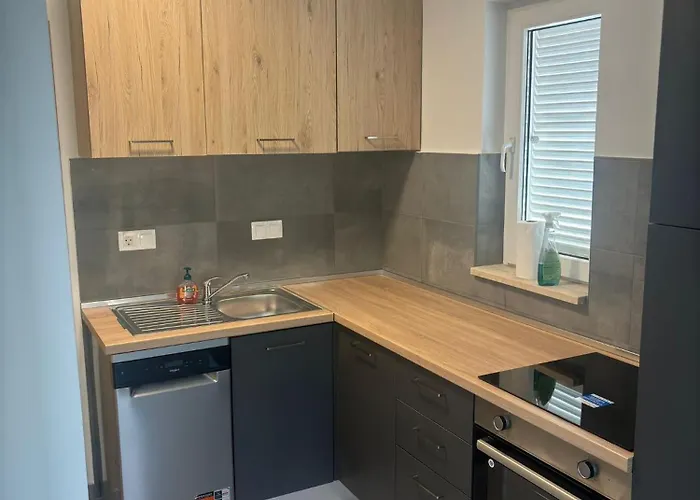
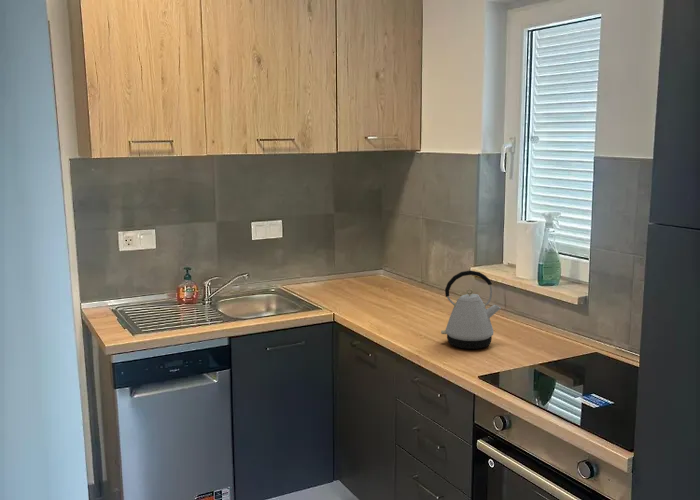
+ kettle [440,269,502,350]
